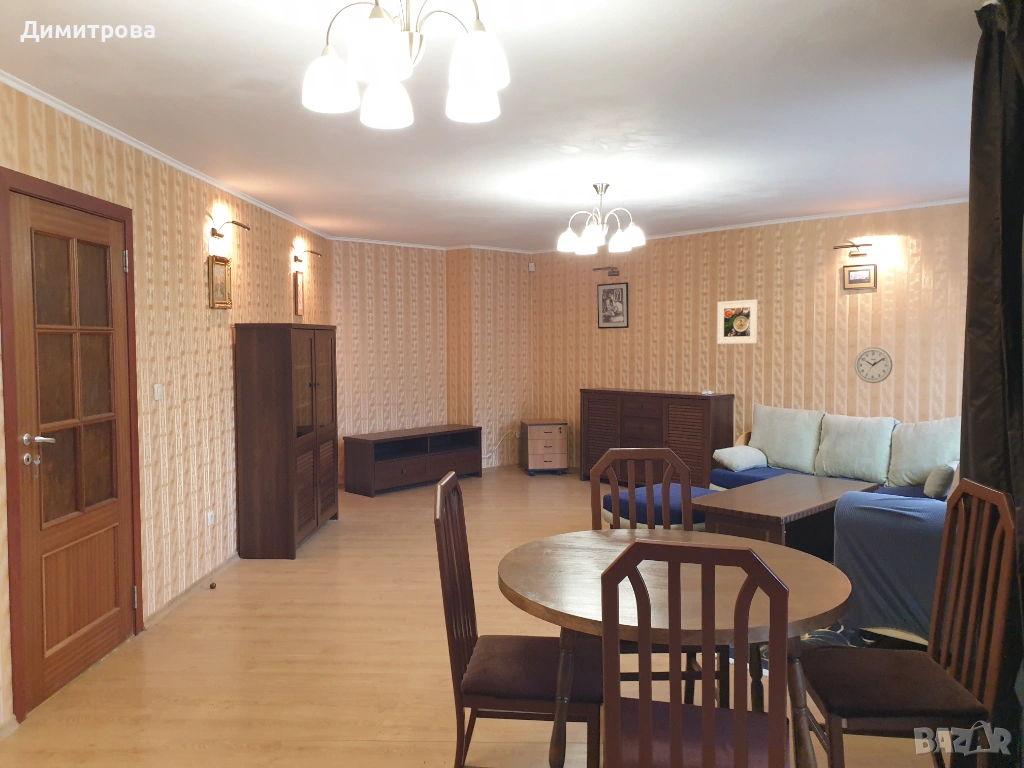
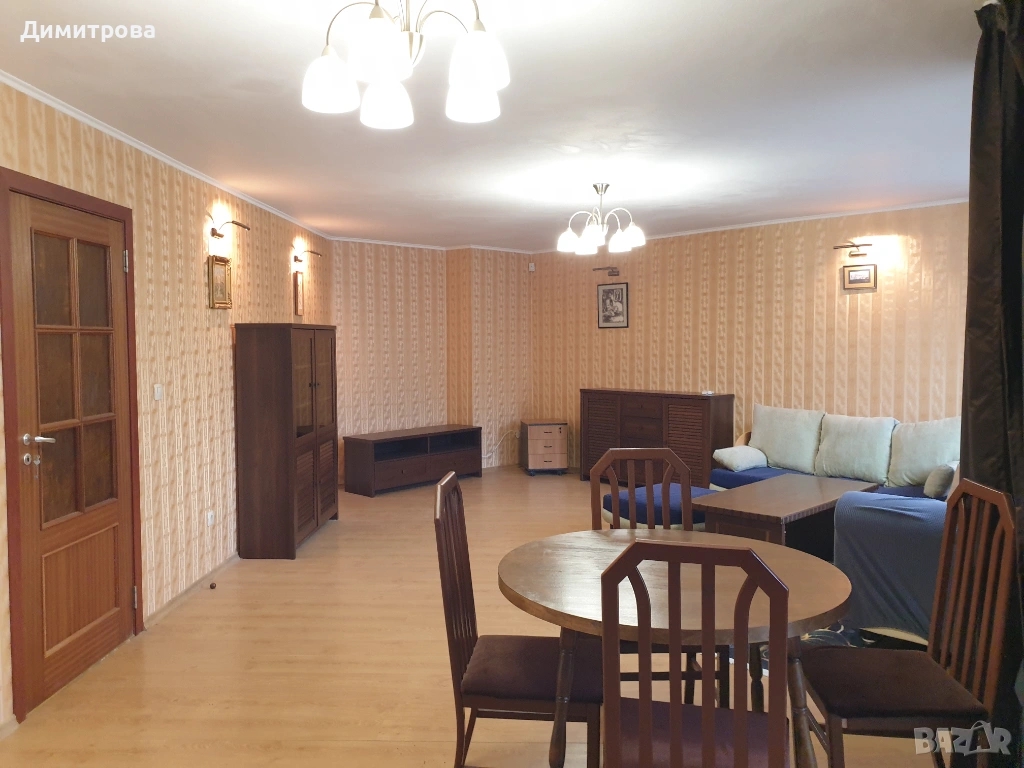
- wall clock [854,346,894,384]
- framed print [716,299,759,345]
